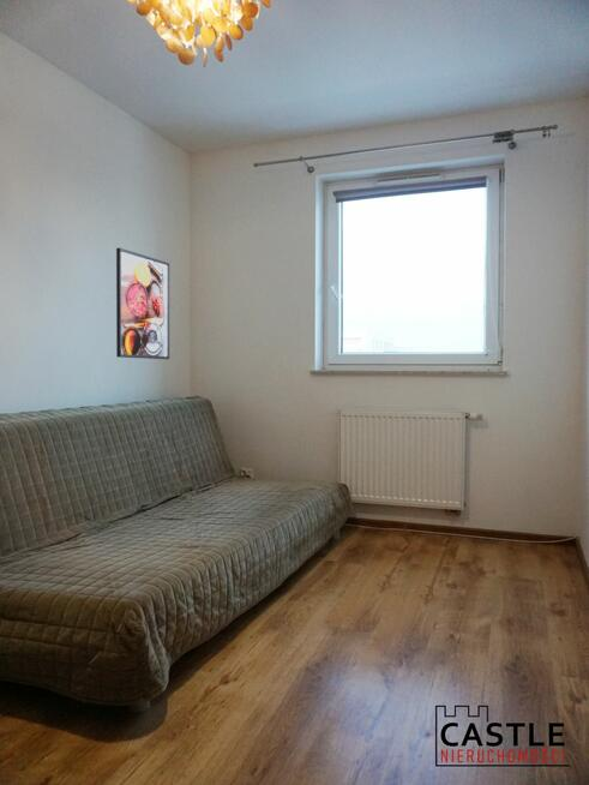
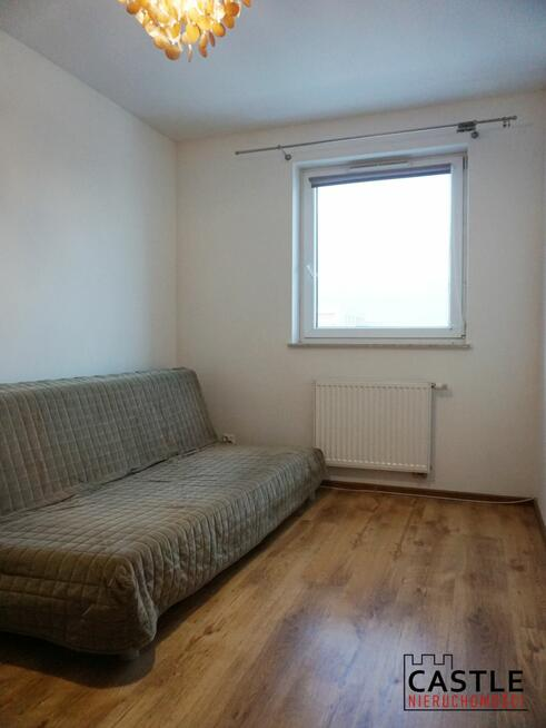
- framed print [115,246,170,360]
